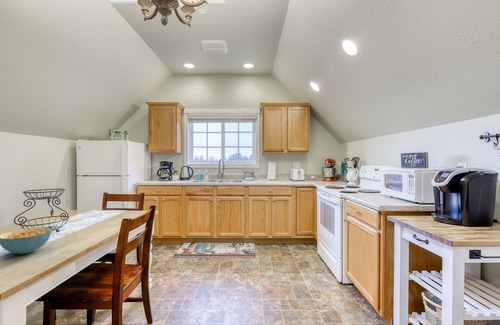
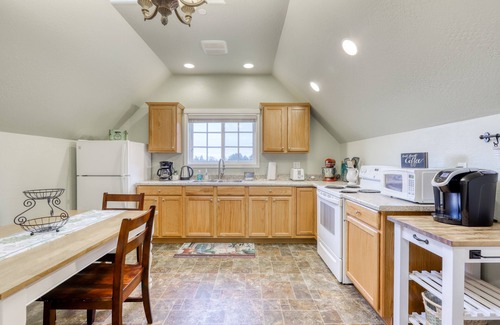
- cereal bowl [0,226,53,255]
